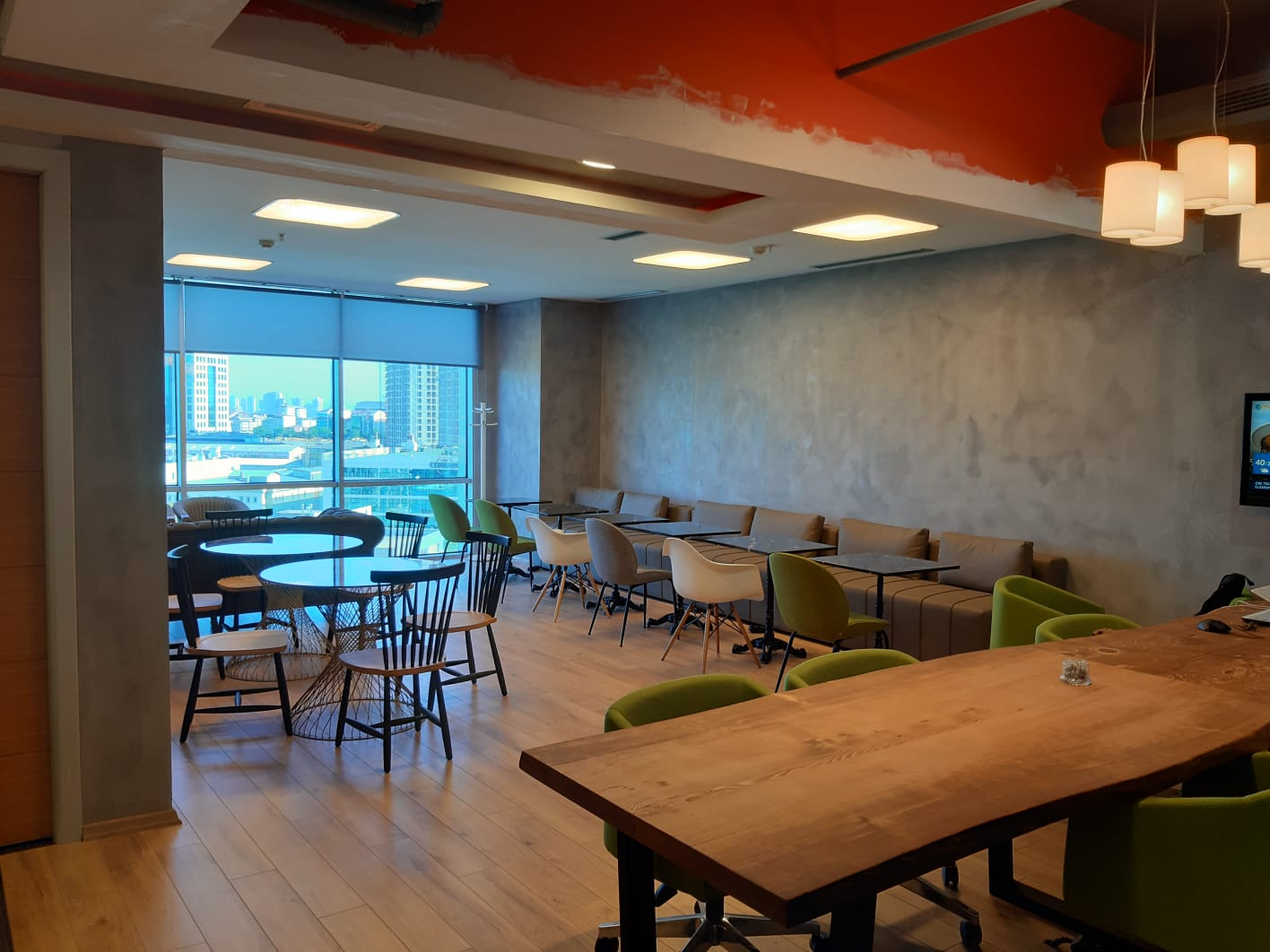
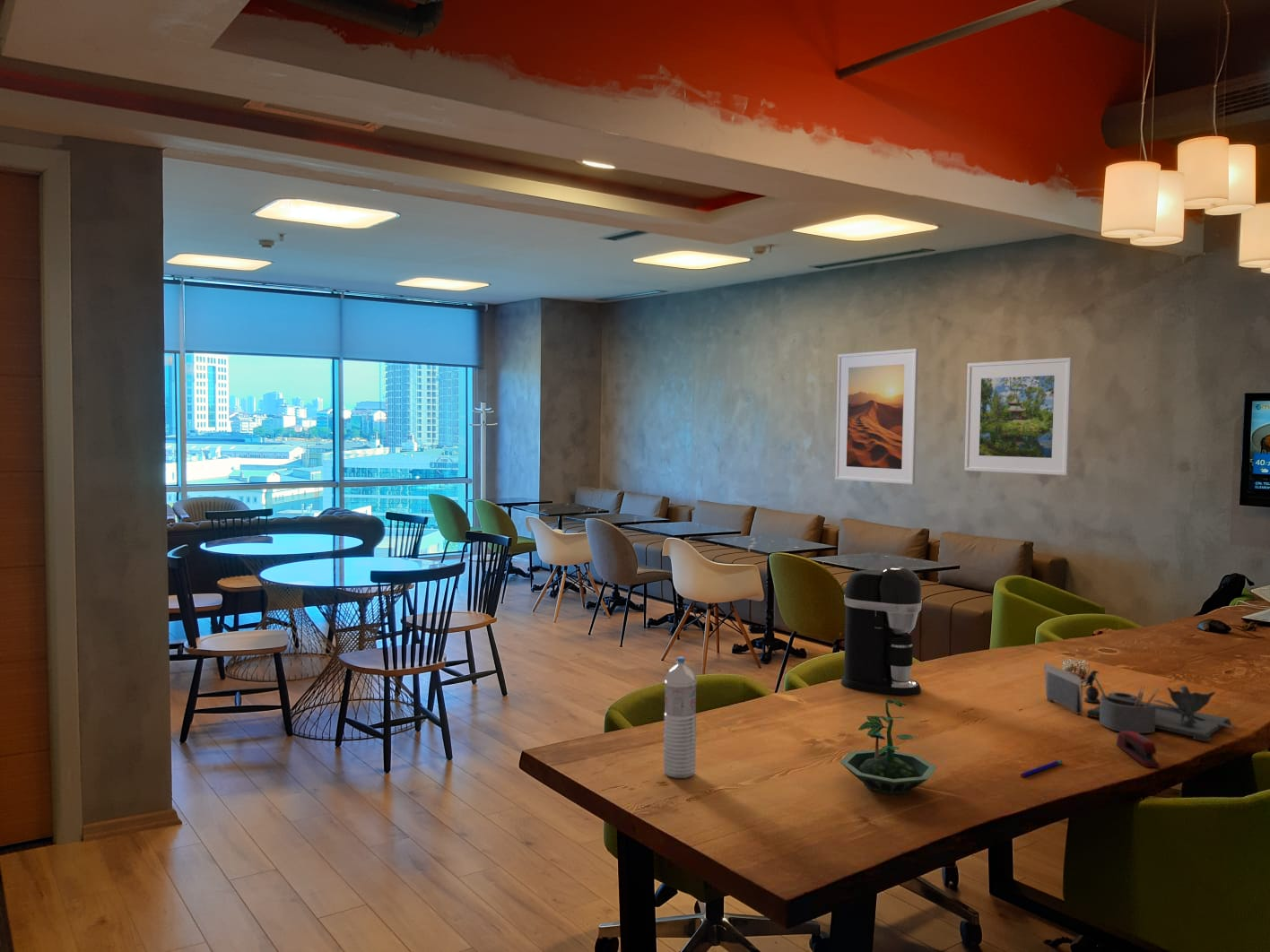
+ desk organizer [1043,662,1237,742]
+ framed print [963,357,1074,476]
+ coffee maker [840,566,923,697]
+ pen [1020,759,1063,778]
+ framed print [834,348,919,485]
+ stapler [1116,731,1161,768]
+ terrarium [839,698,938,796]
+ water bottle [663,656,698,779]
